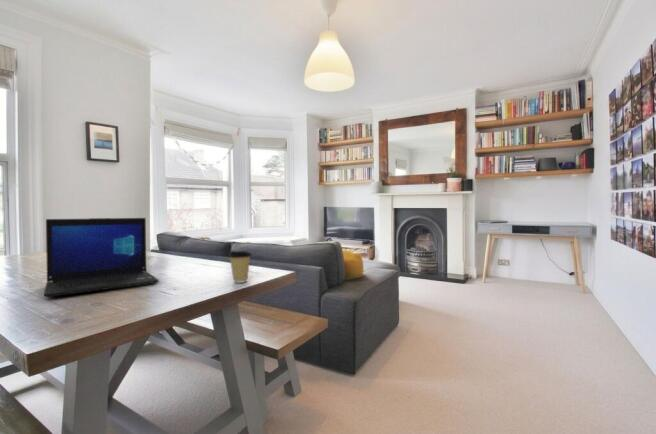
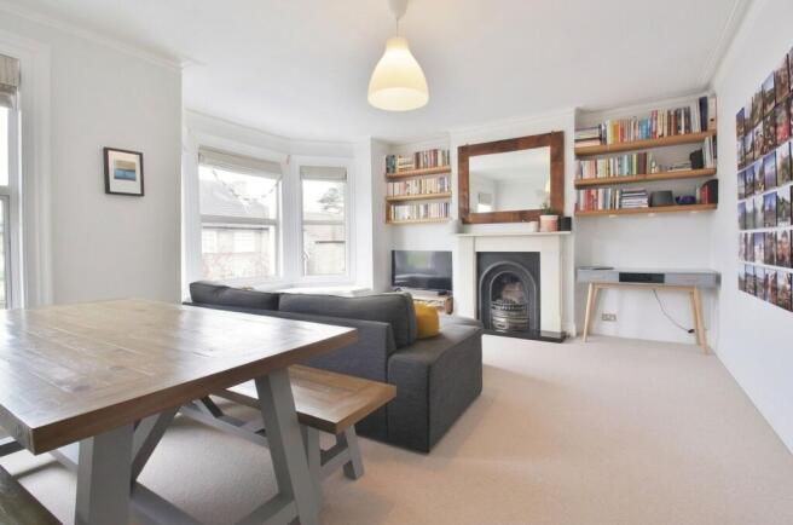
- laptop [43,217,160,298]
- coffee cup [227,250,253,284]
